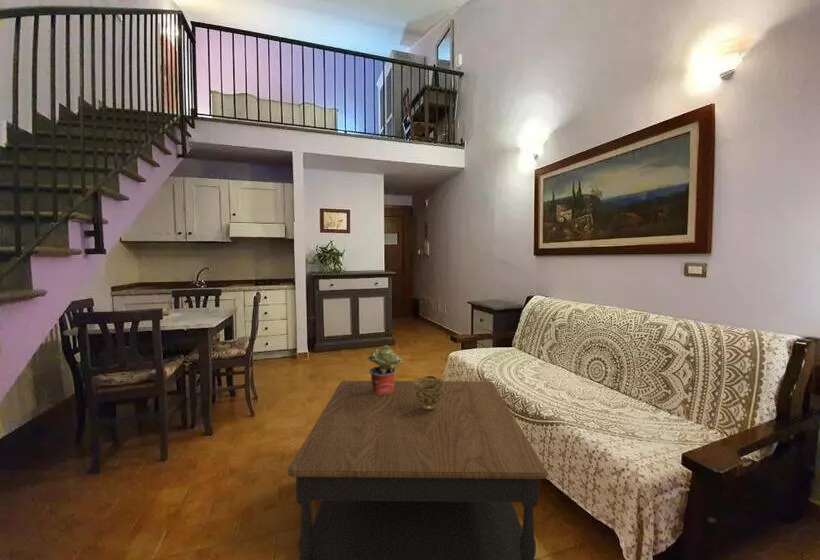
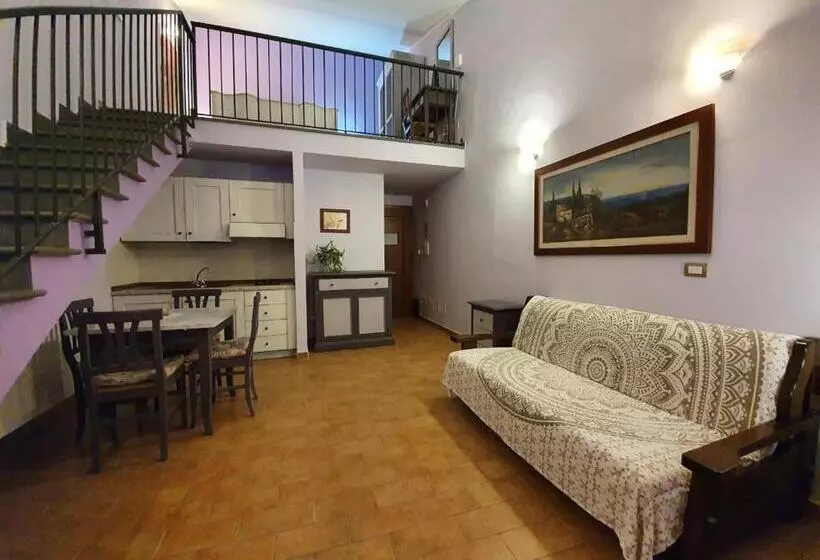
- potted plant [366,344,404,394]
- decorative bowl [413,375,445,411]
- coffee table [286,380,549,560]
